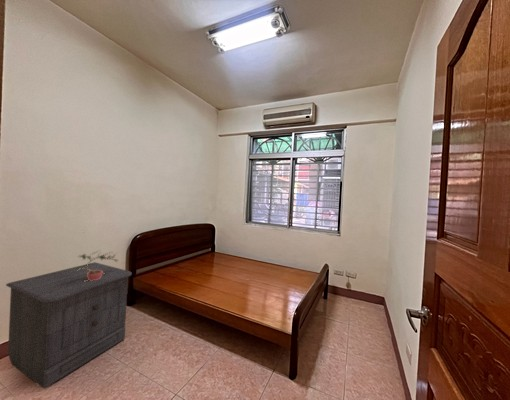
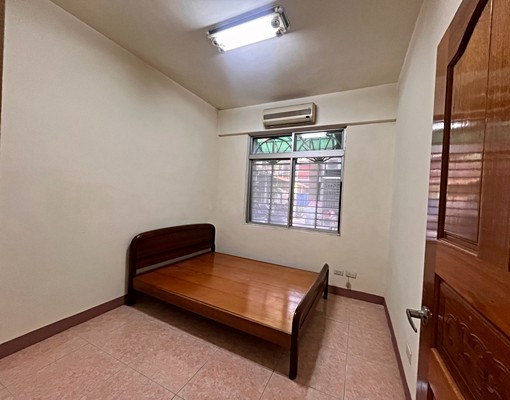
- nightstand [5,261,133,389]
- potted plant [77,249,120,282]
